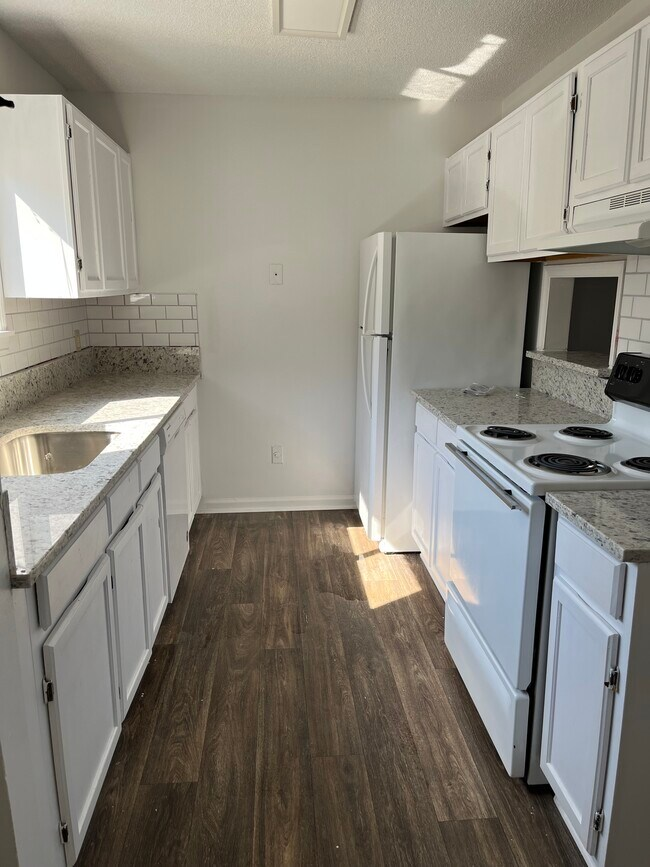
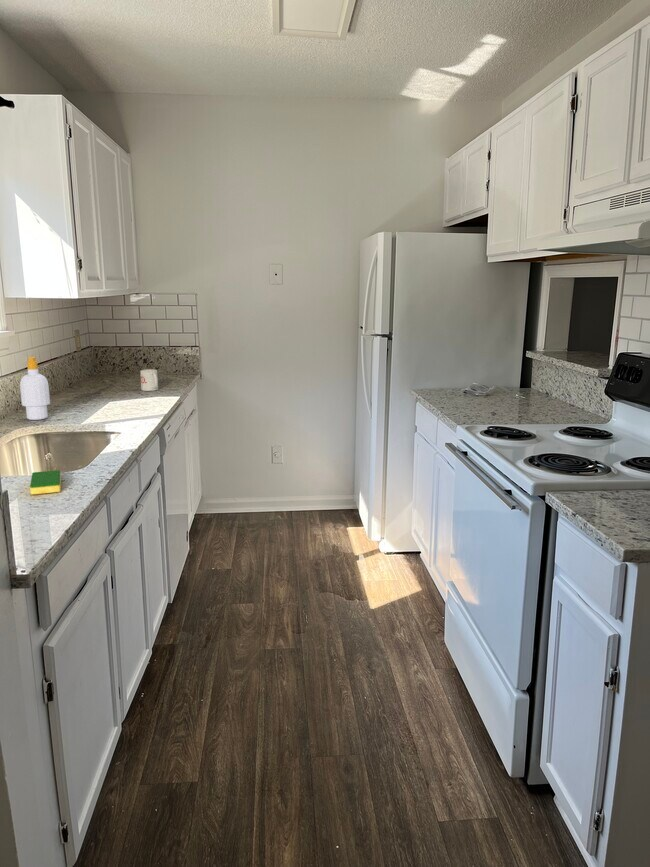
+ soap bottle [19,356,51,421]
+ dish sponge [29,469,62,495]
+ mug [139,368,159,392]
